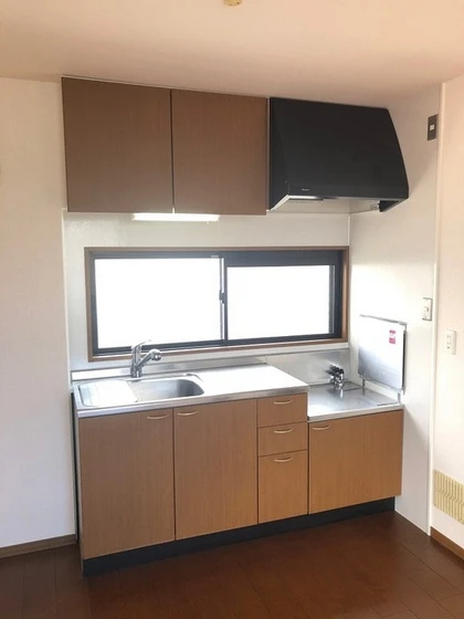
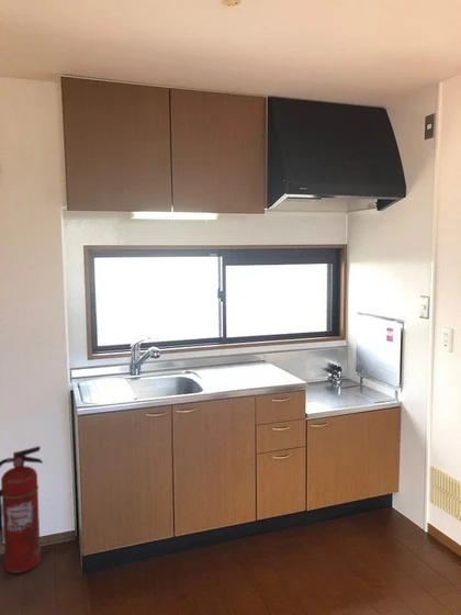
+ fire extinguisher [0,445,44,574]
